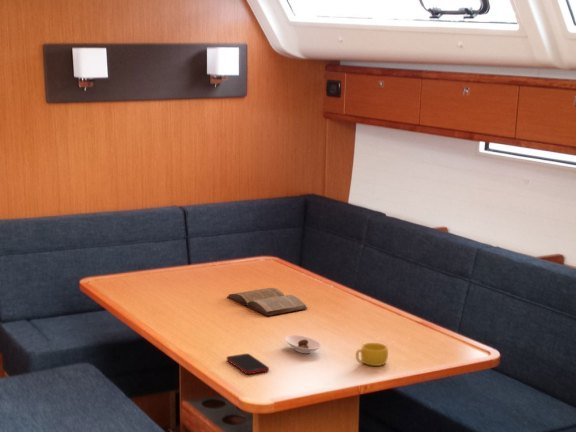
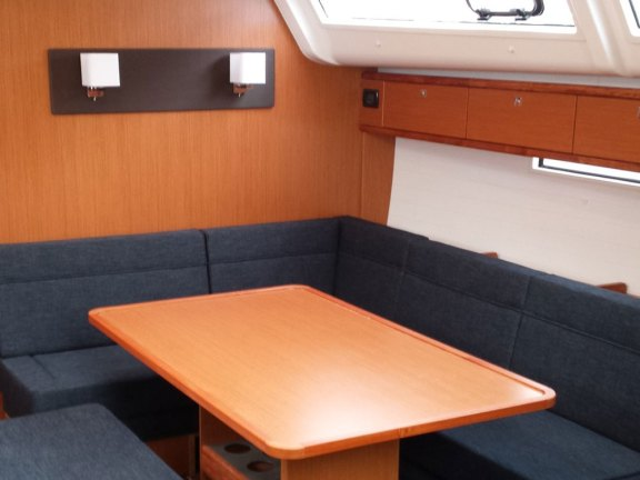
- book [226,287,309,317]
- cup [355,342,389,367]
- saucer [284,334,322,354]
- cell phone [226,353,270,375]
